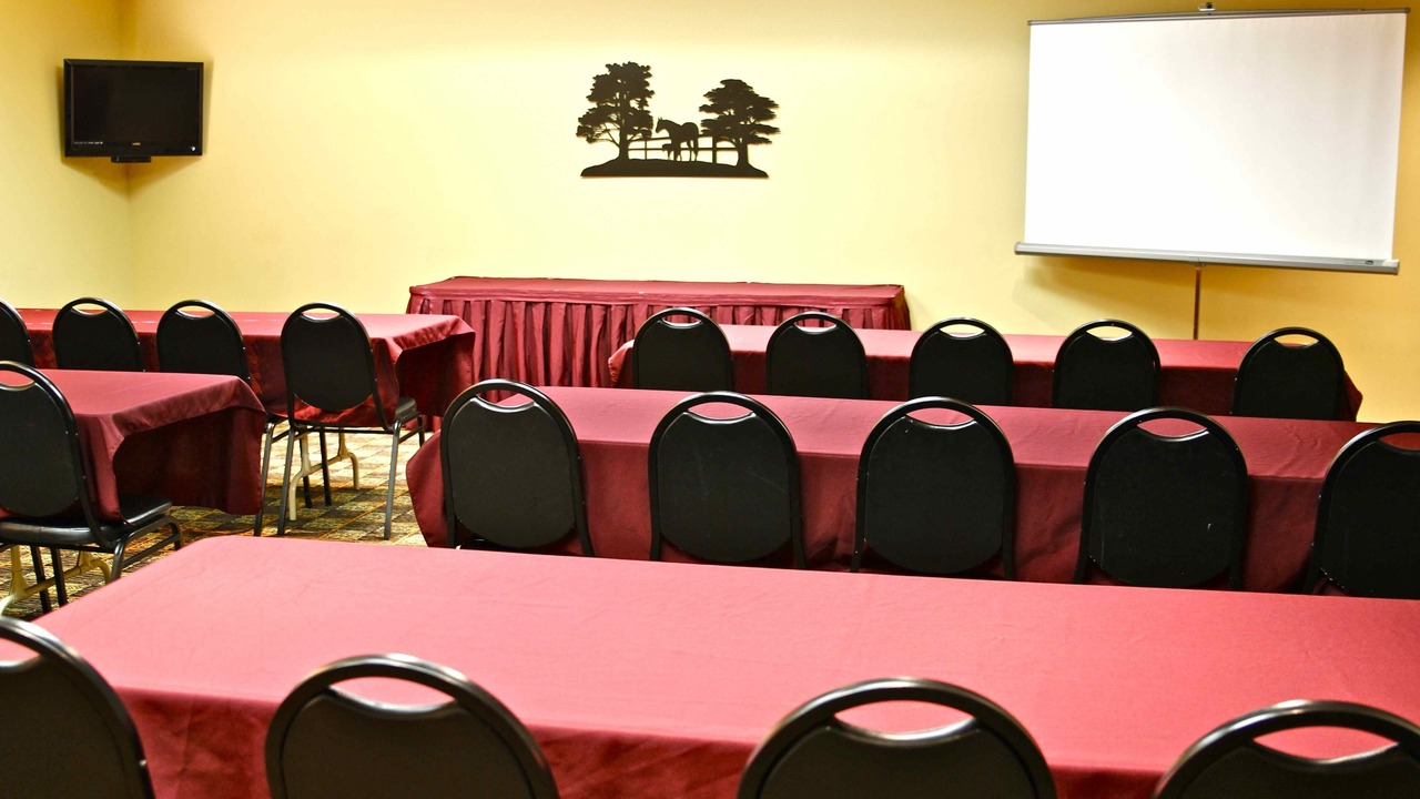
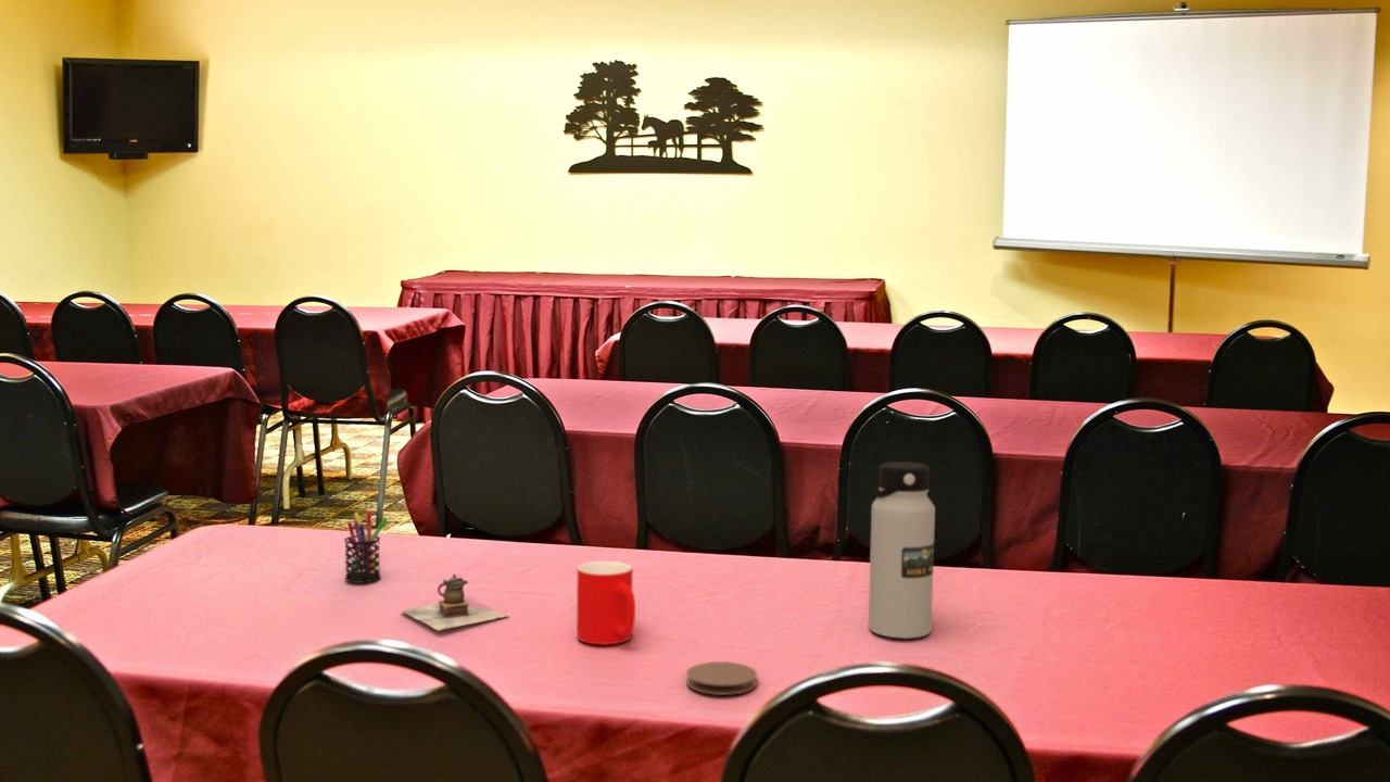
+ coaster [685,660,758,696]
+ cup [576,560,636,645]
+ water bottle [868,461,936,640]
+ teapot [400,572,509,631]
+ pen holder [343,510,389,584]
